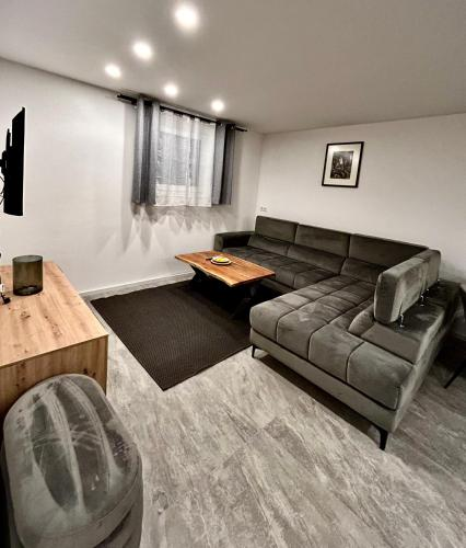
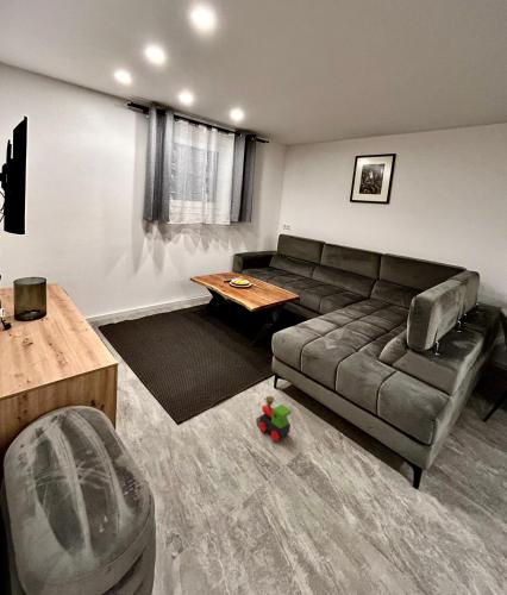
+ toy train [255,395,293,441]
